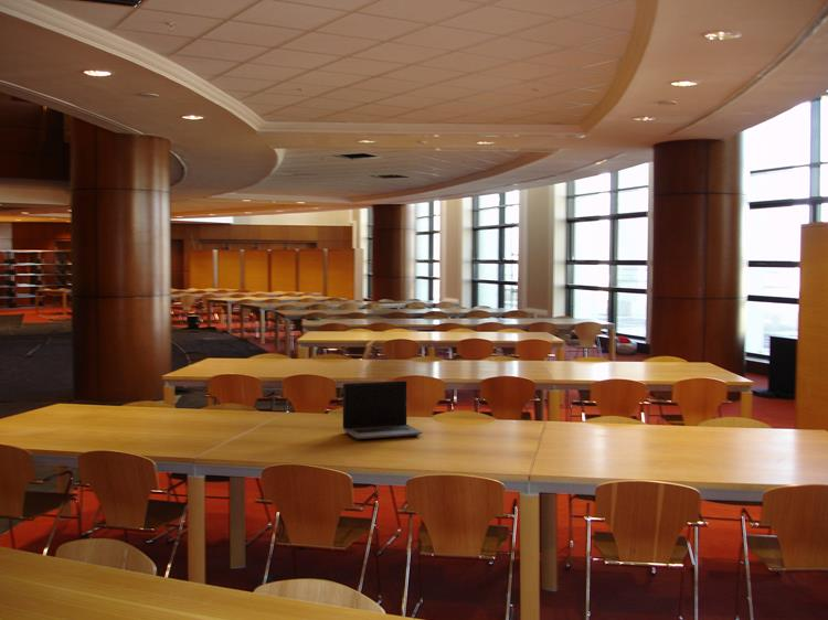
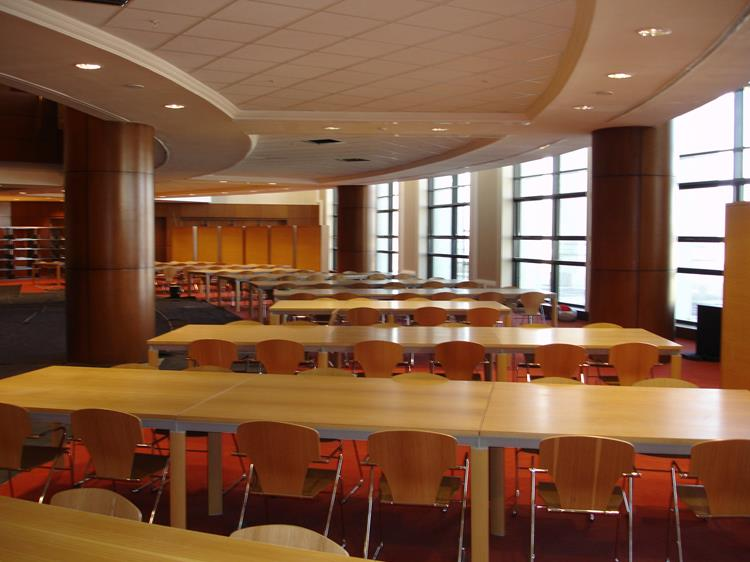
- laptop computer [342,380,424,440]
